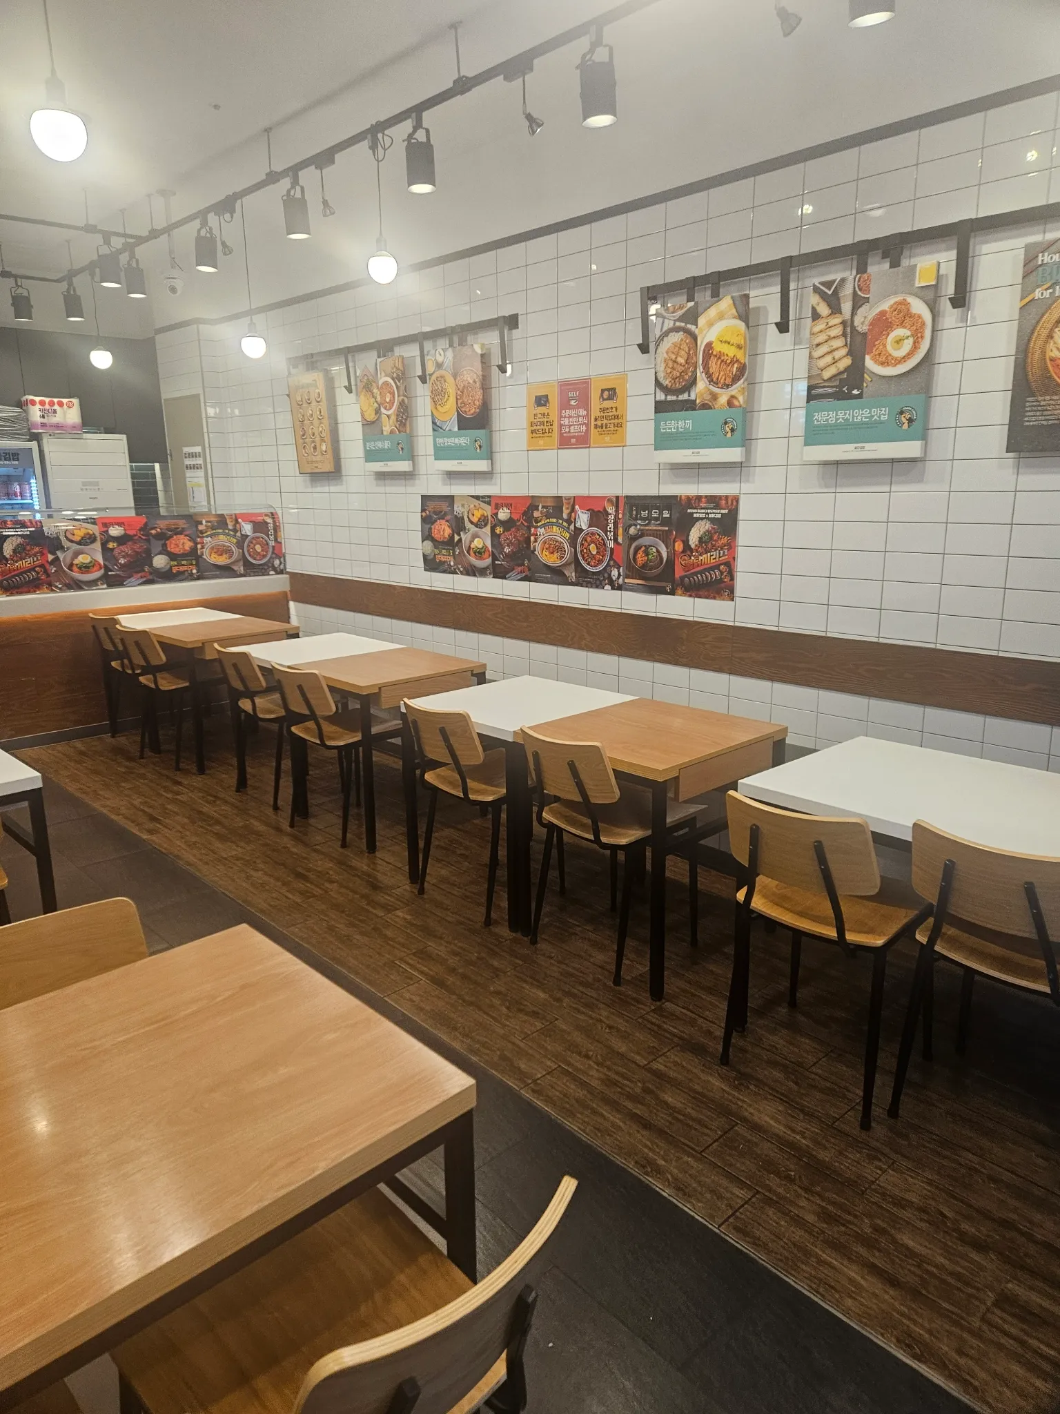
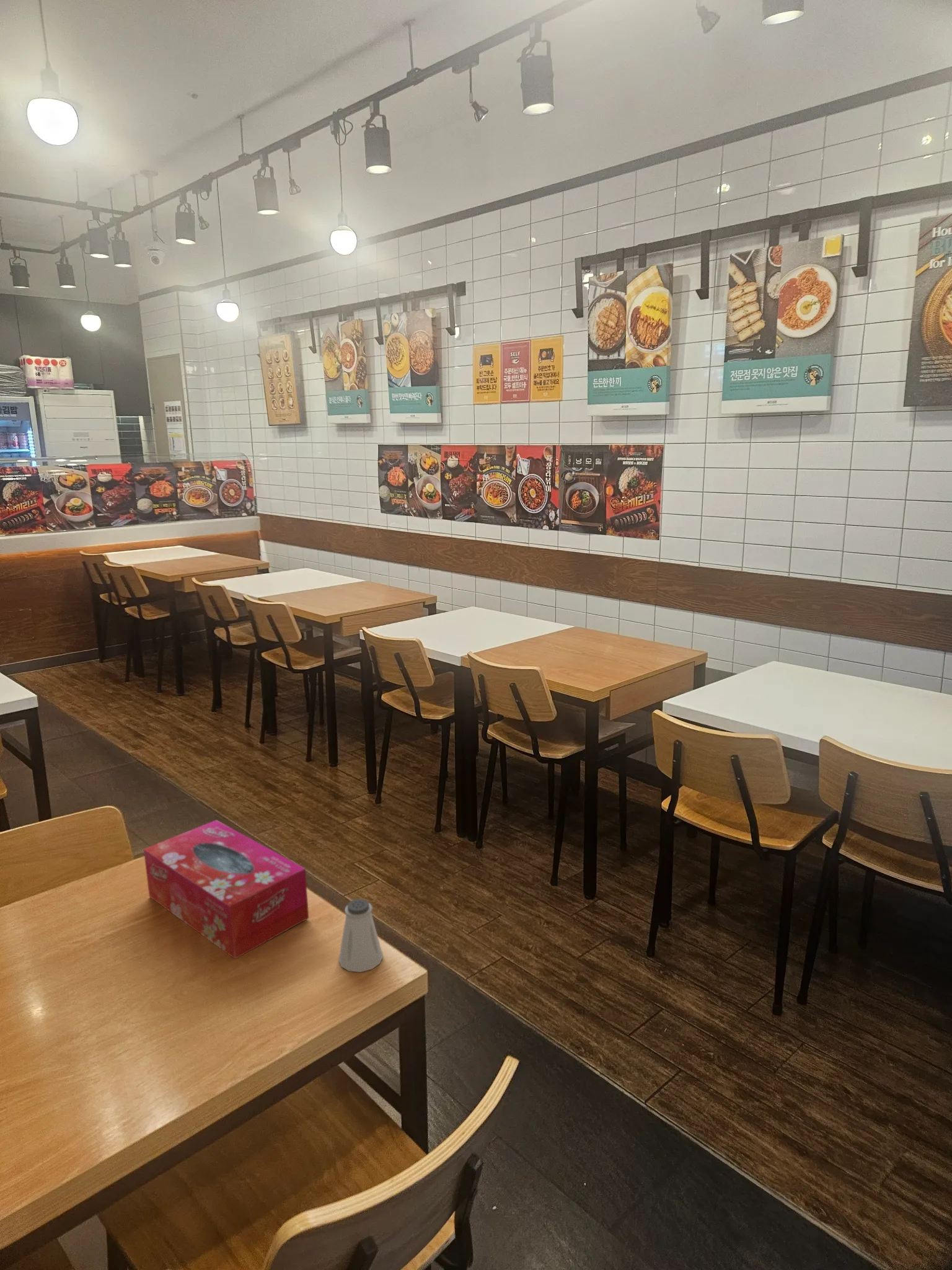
+ saltshaker [338,898,384,973]
+ tissue box [143,819,309,960]
